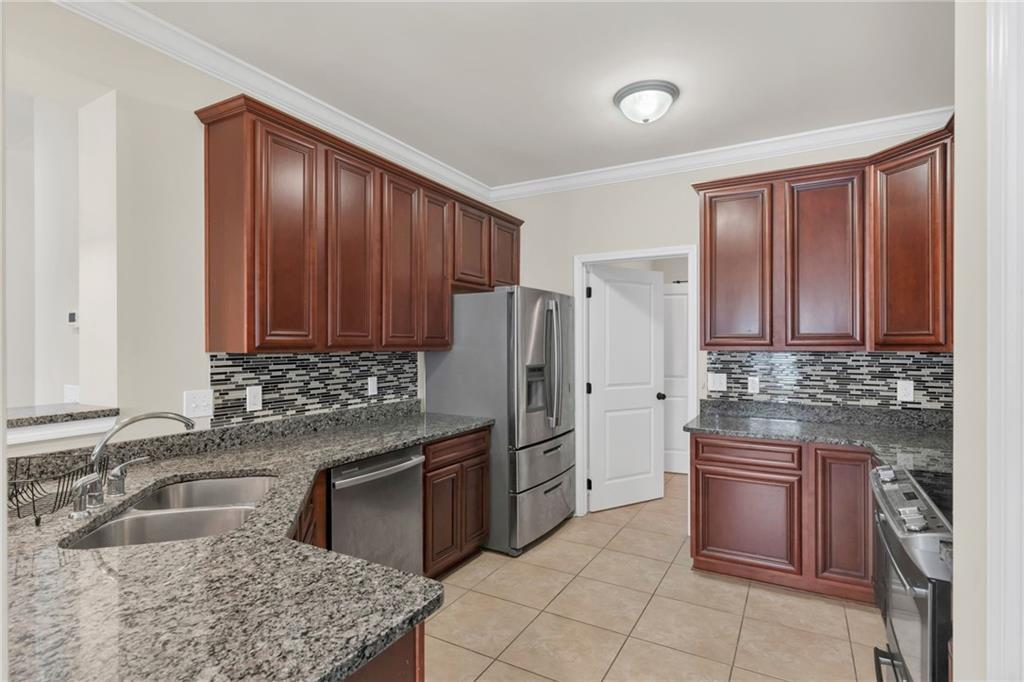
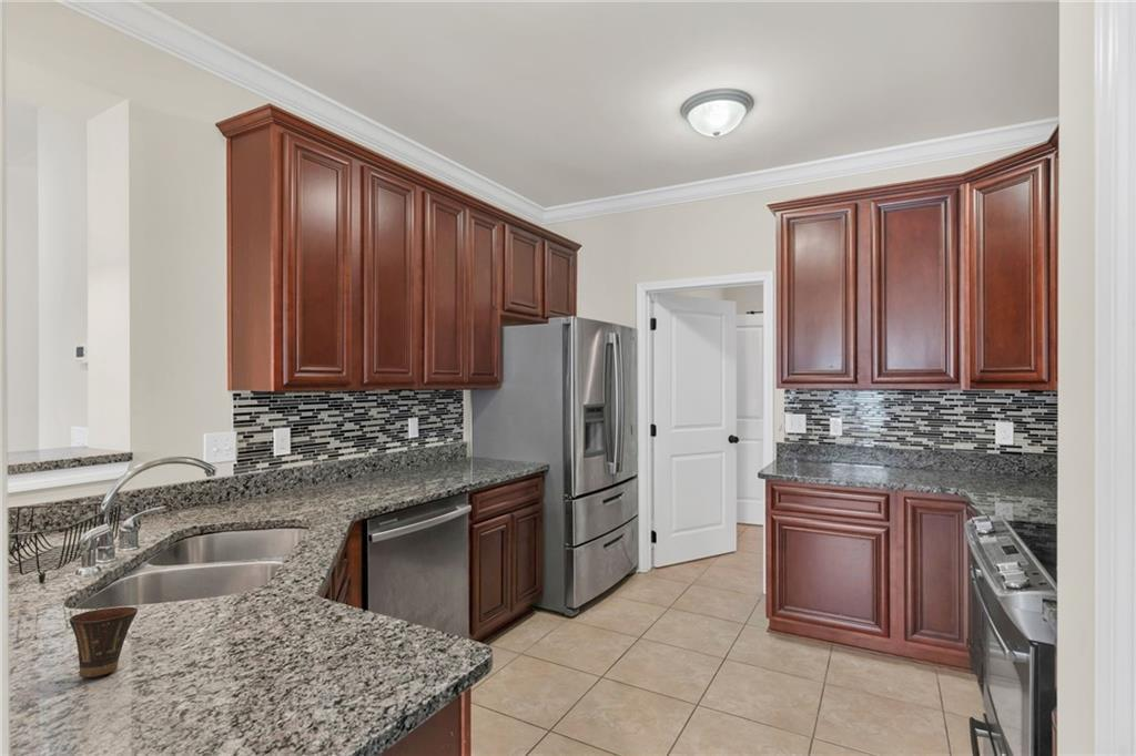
+ cup [68,606,139,678]
